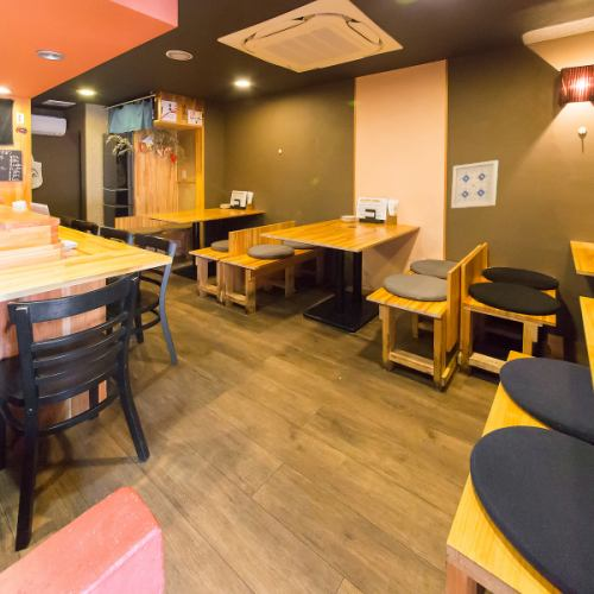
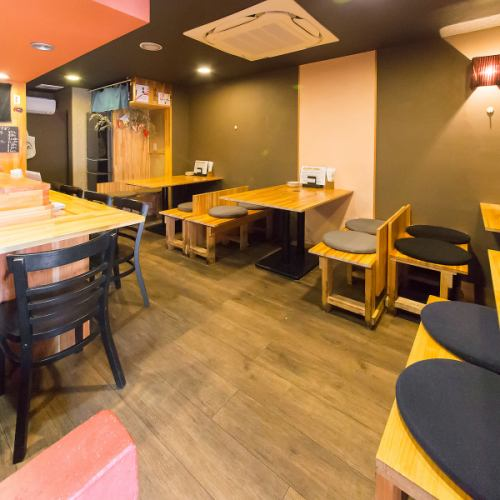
- wall art [450,159,499,209]
